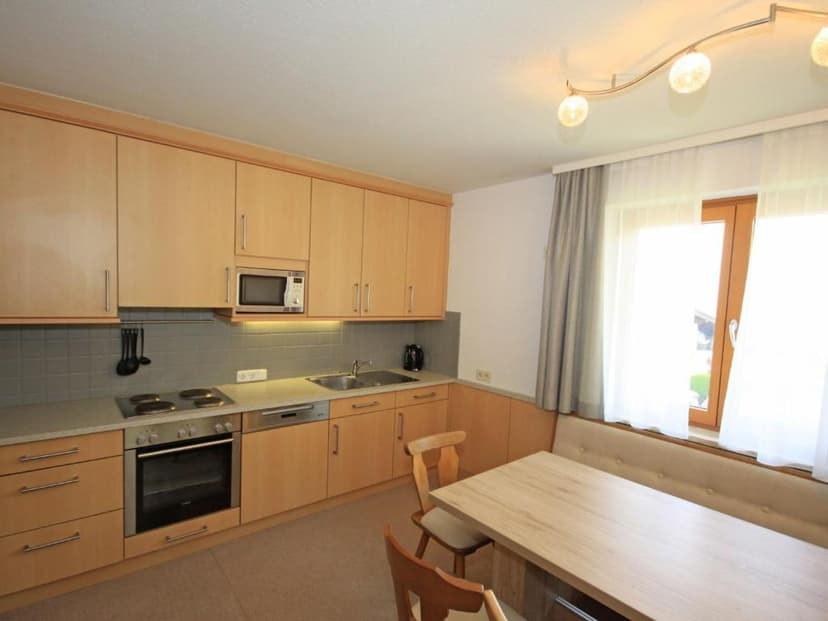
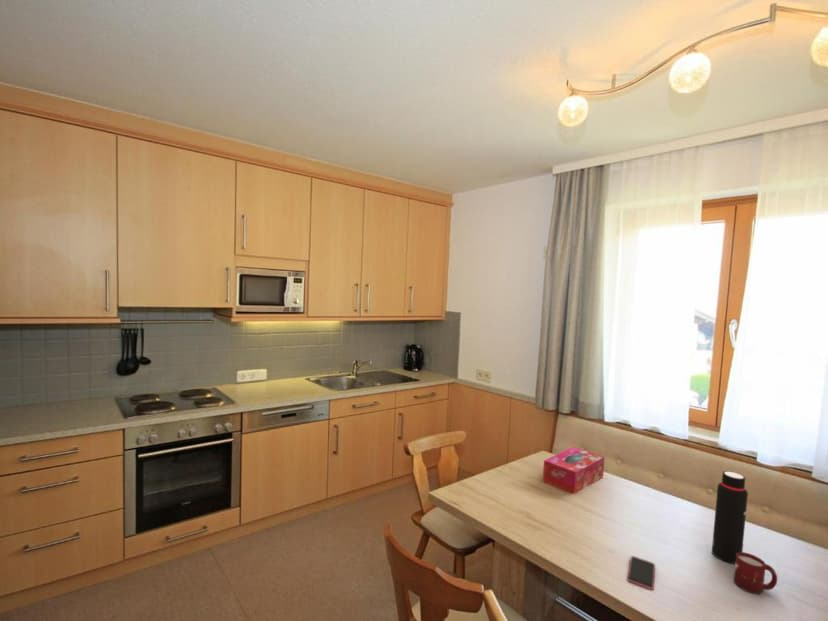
+ cup [733,551,778,595]
+ smartphone [627,555,656,591]
+ tissue box [542,446,606,495]
+ water bottle [711,470,749,565]
